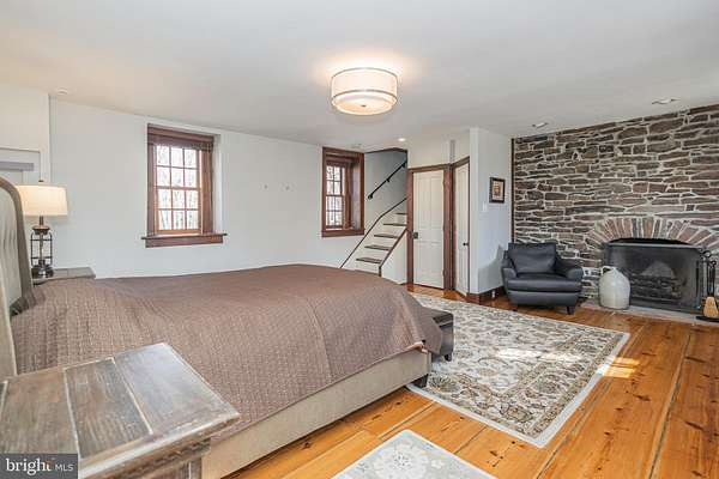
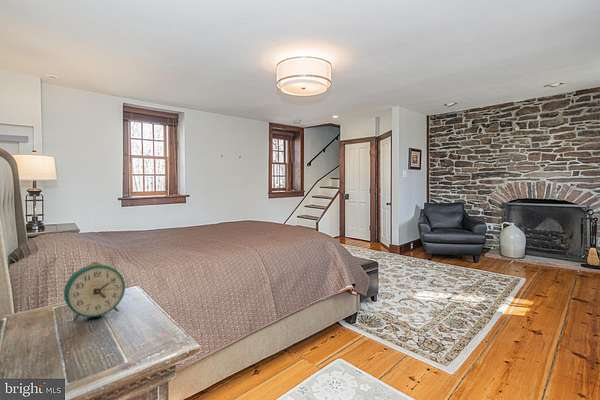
+ alarm clock [63,261,126,323]
